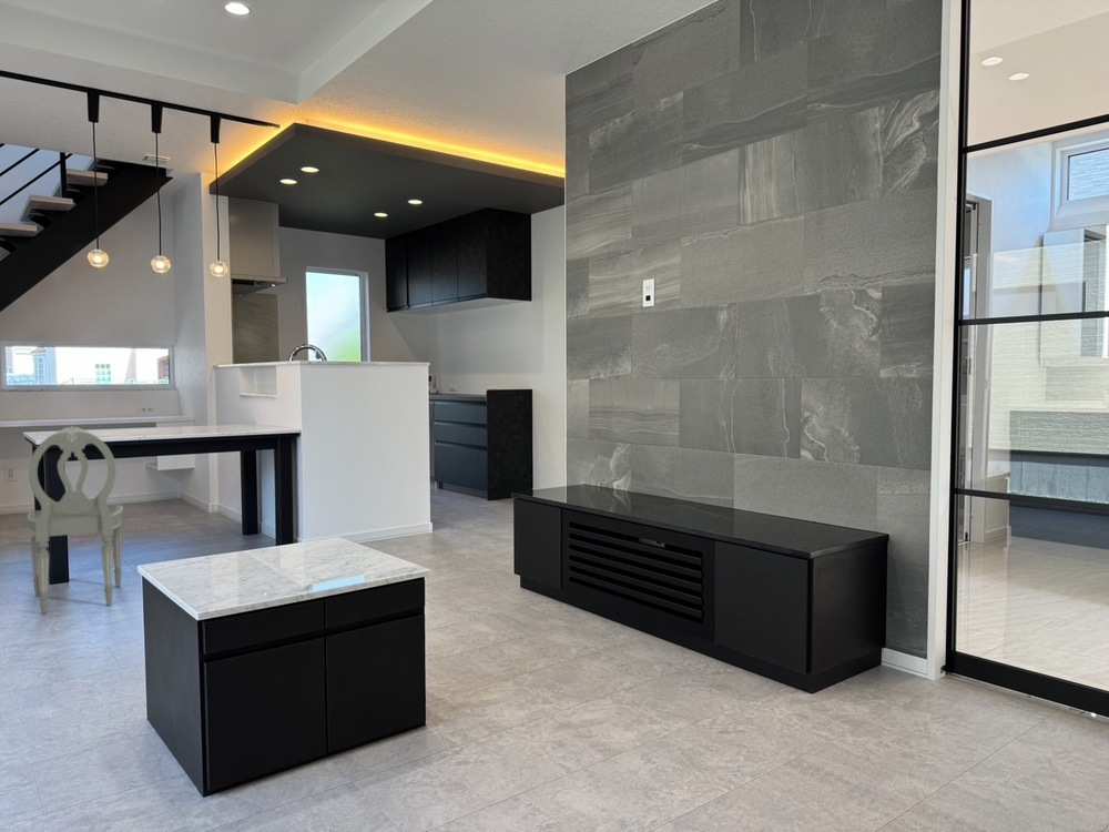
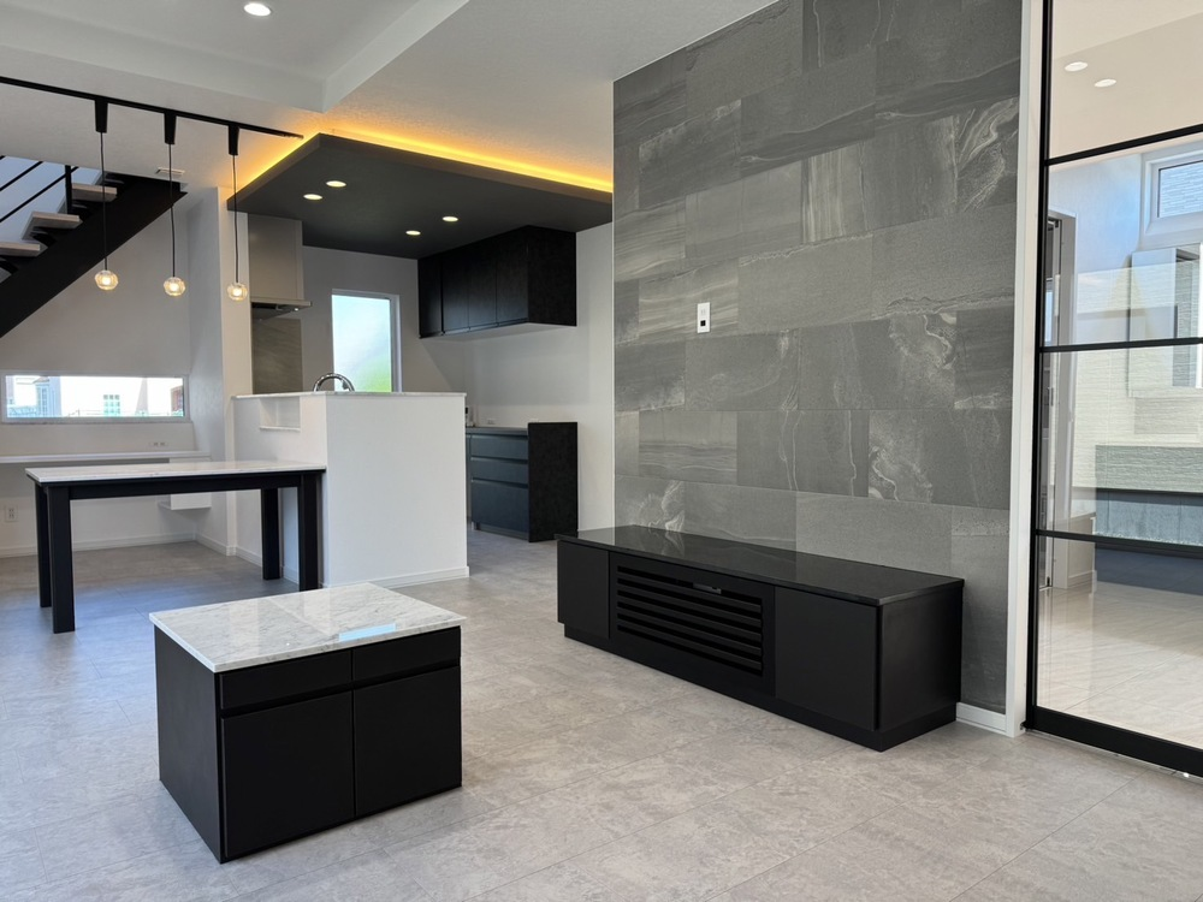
- dining chair [26,425,124,615]
